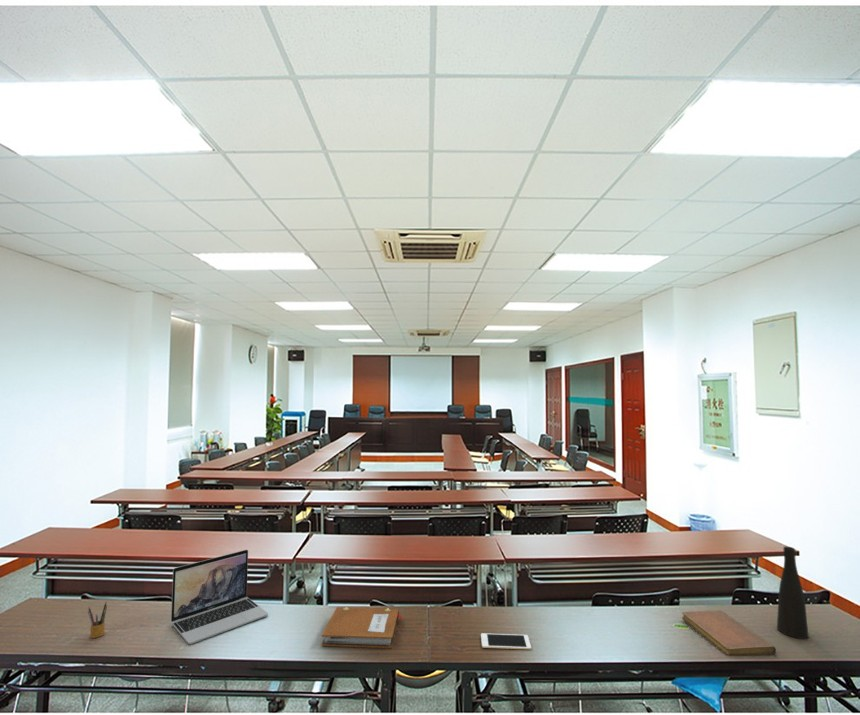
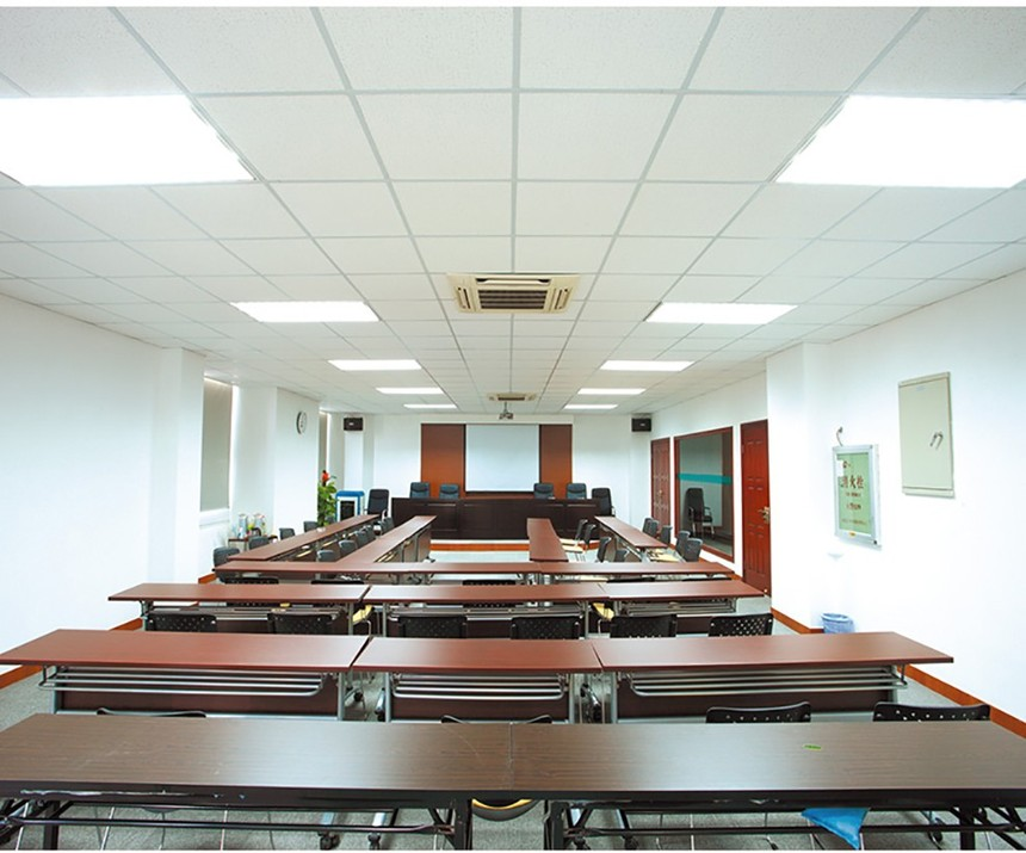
- cell phone [480,632,532,650]
- pencil box [87,602,108,639]
- laptop [170,549,269,645]
- vase [776,546,810,640]
- notebook [320,606,403,649]
- notebook [681,610,777,657]
